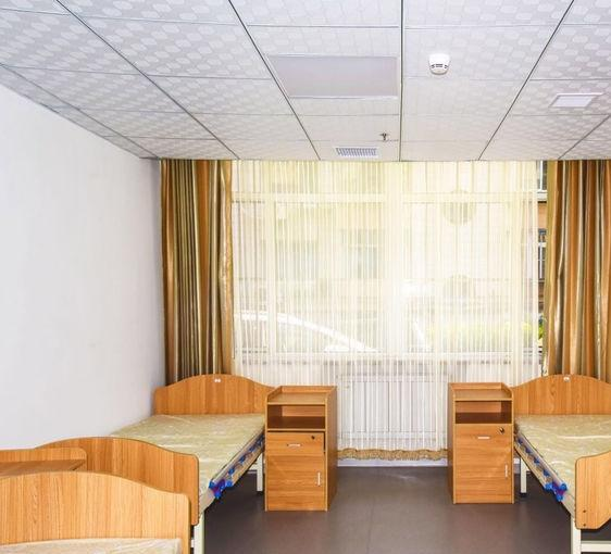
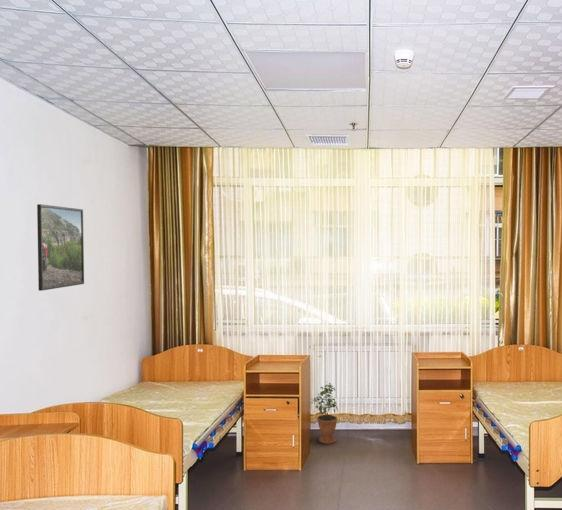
+ potted plant [312,380,339,445]
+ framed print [36,203,85,292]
